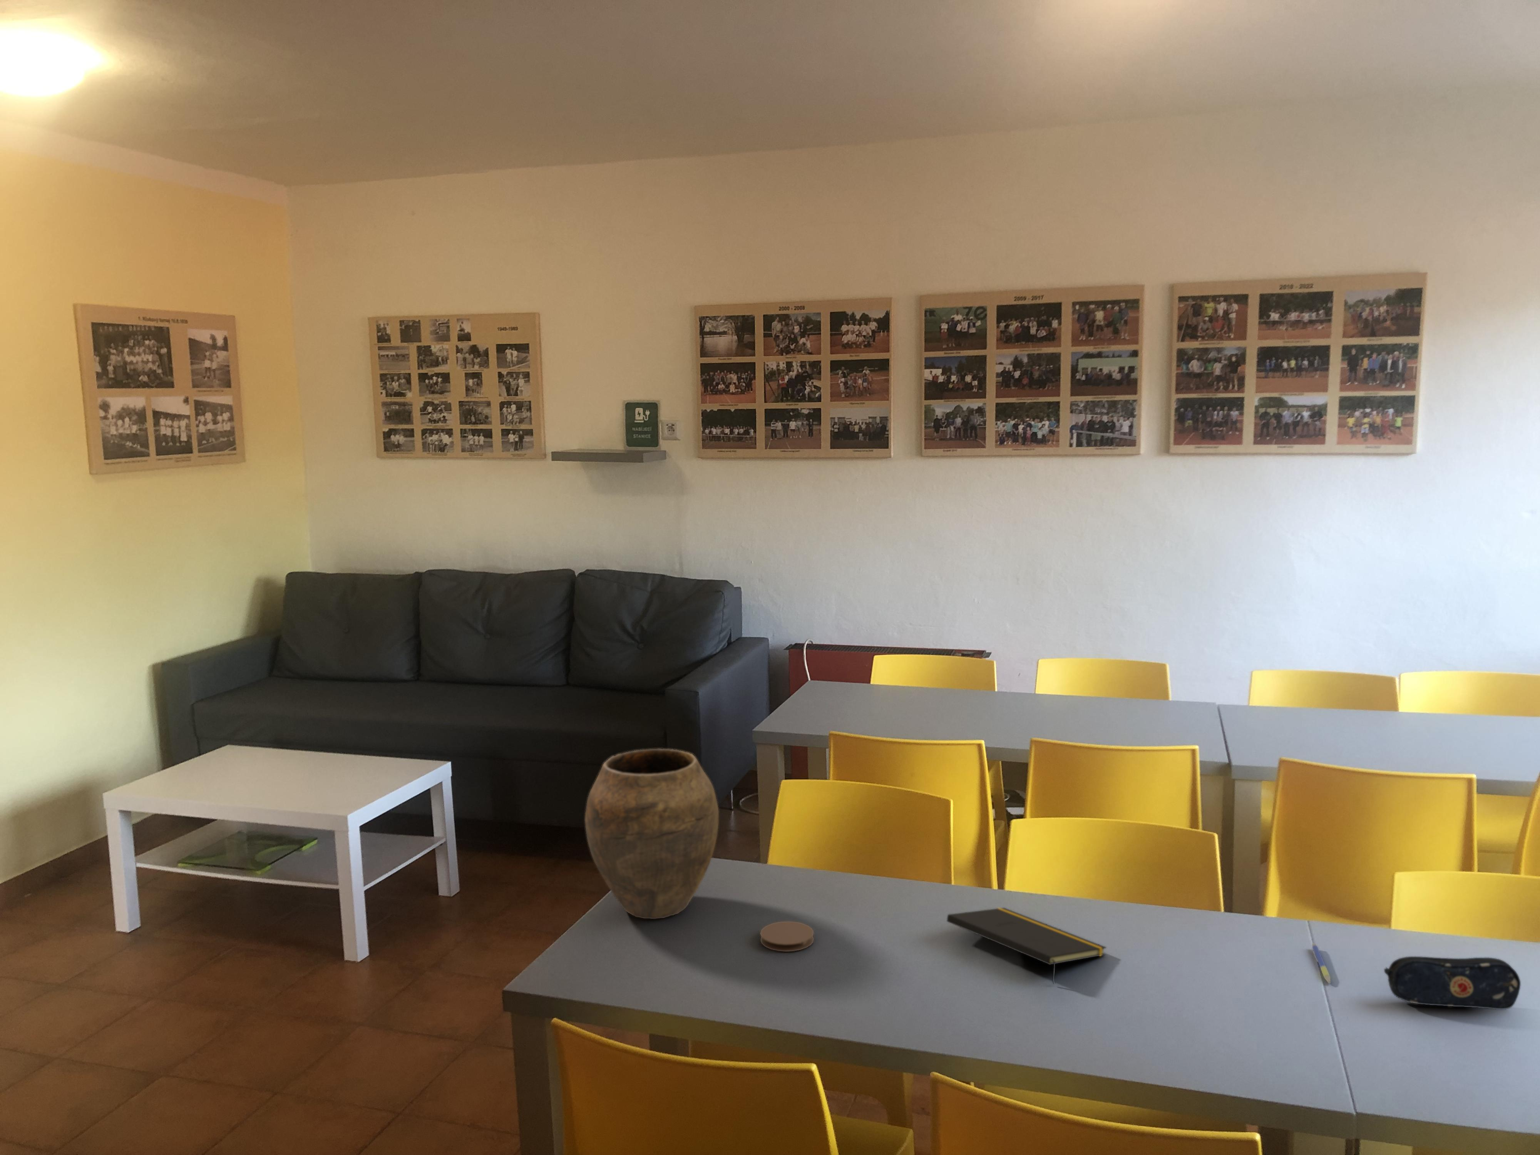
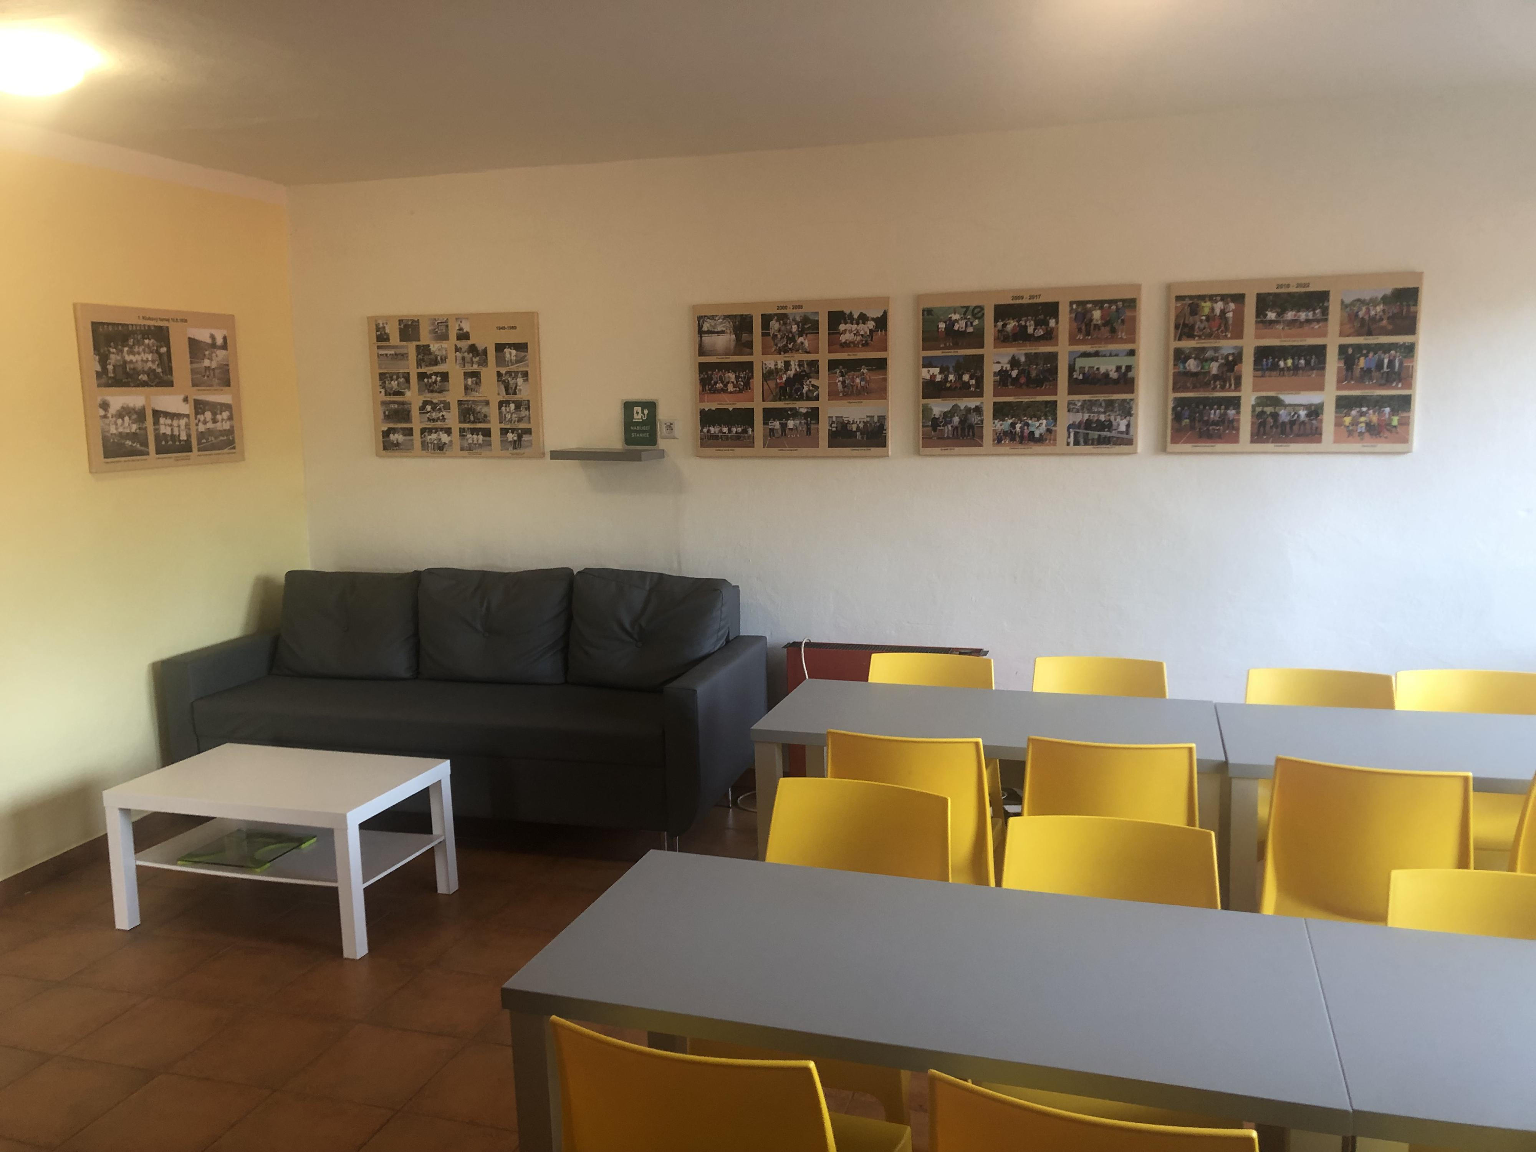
- pencil case [1384,956,1521,1009]
- coaster [759,921,815,952]
- vase [584,749,719,920]
- pen [1311,943,1331,984]
- notepad [946,907,1107,984]
